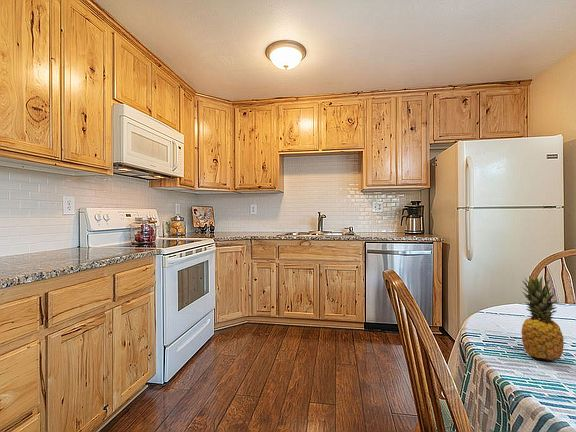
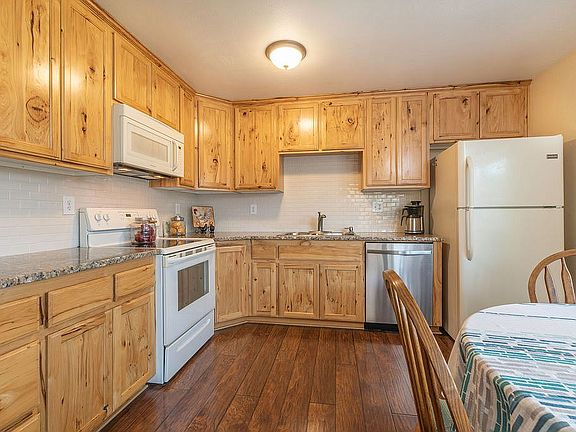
- fruit [521,275,565,361]
